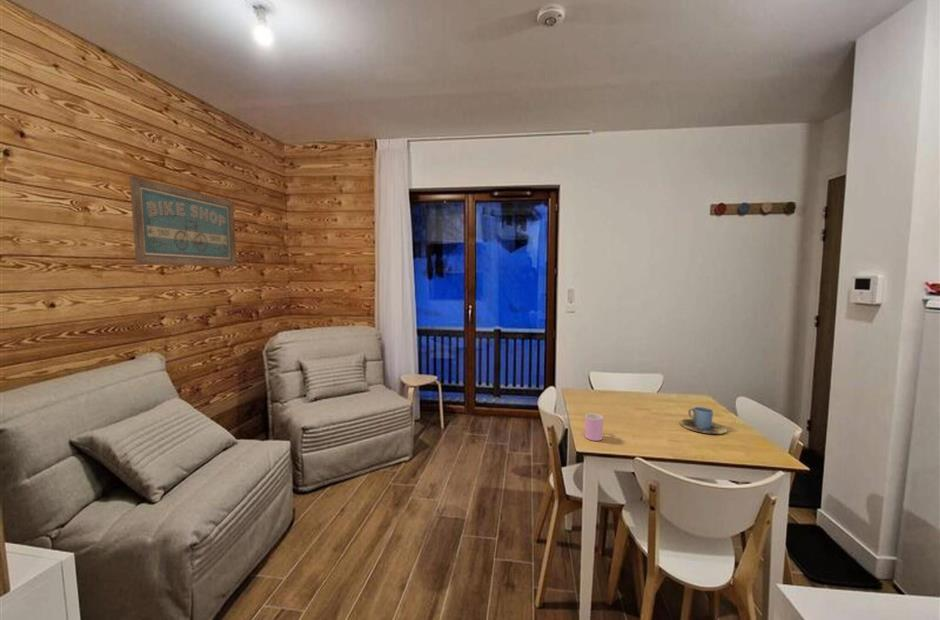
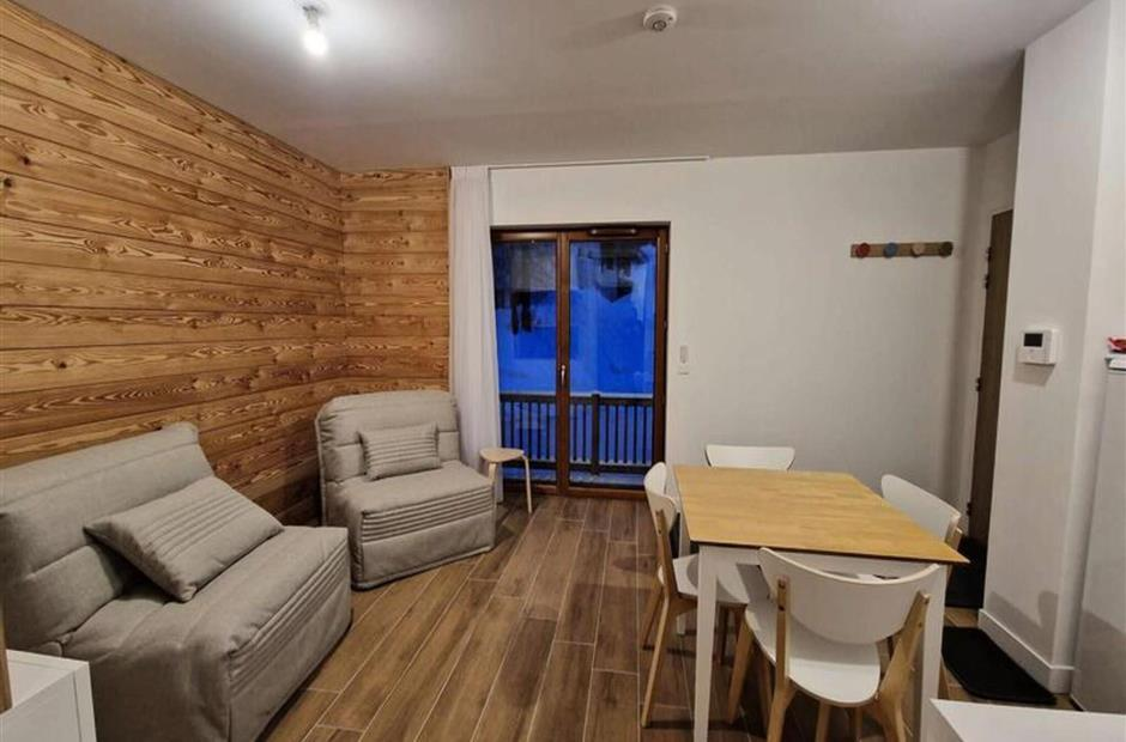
- cup [584,413,604,442]
- wall art [128,175,238,267]
- cup [678,406,728,435]
